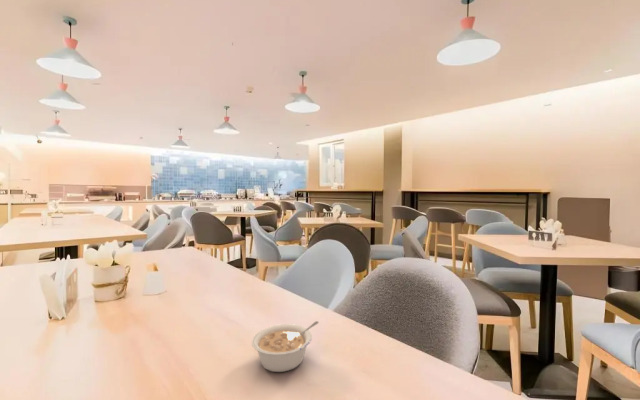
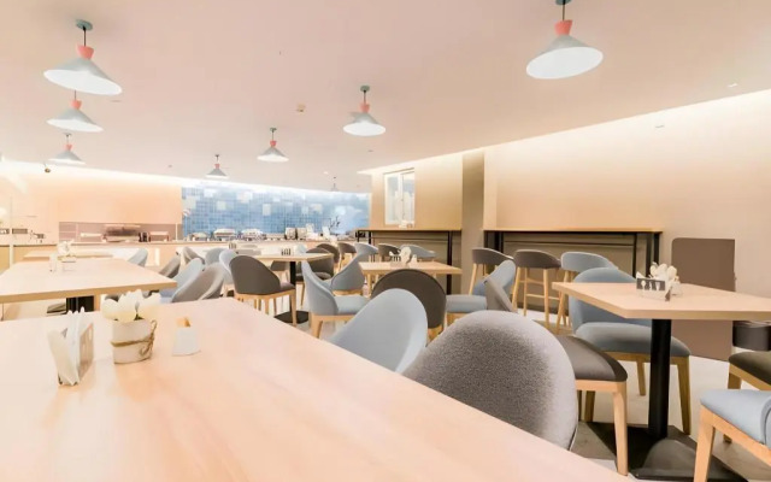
- legume [251,320,320,373]
